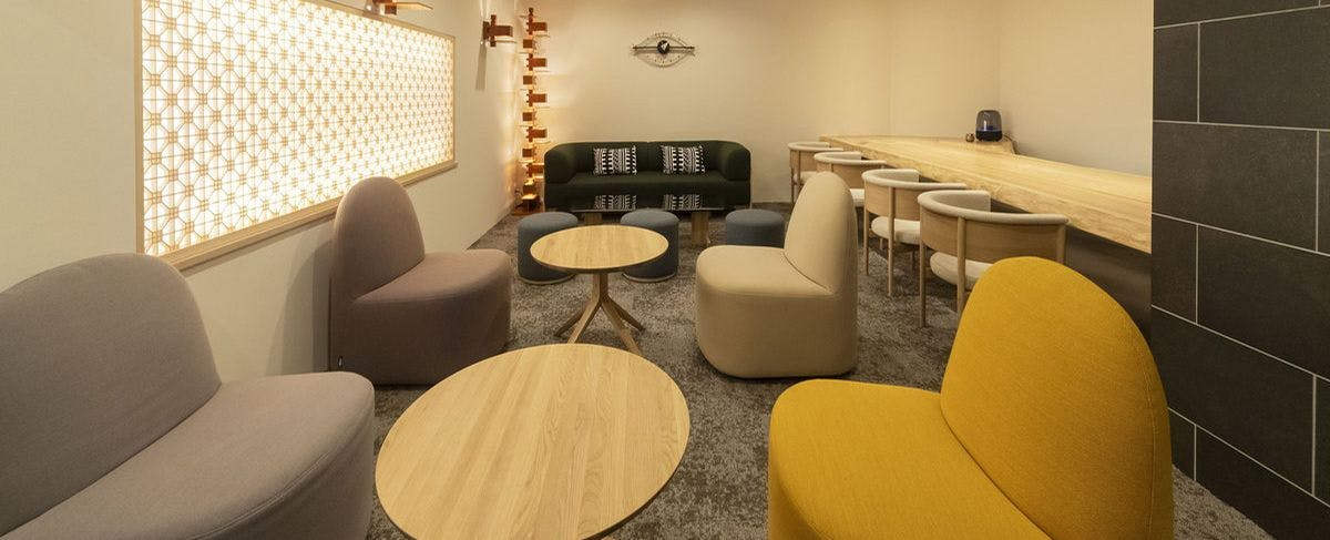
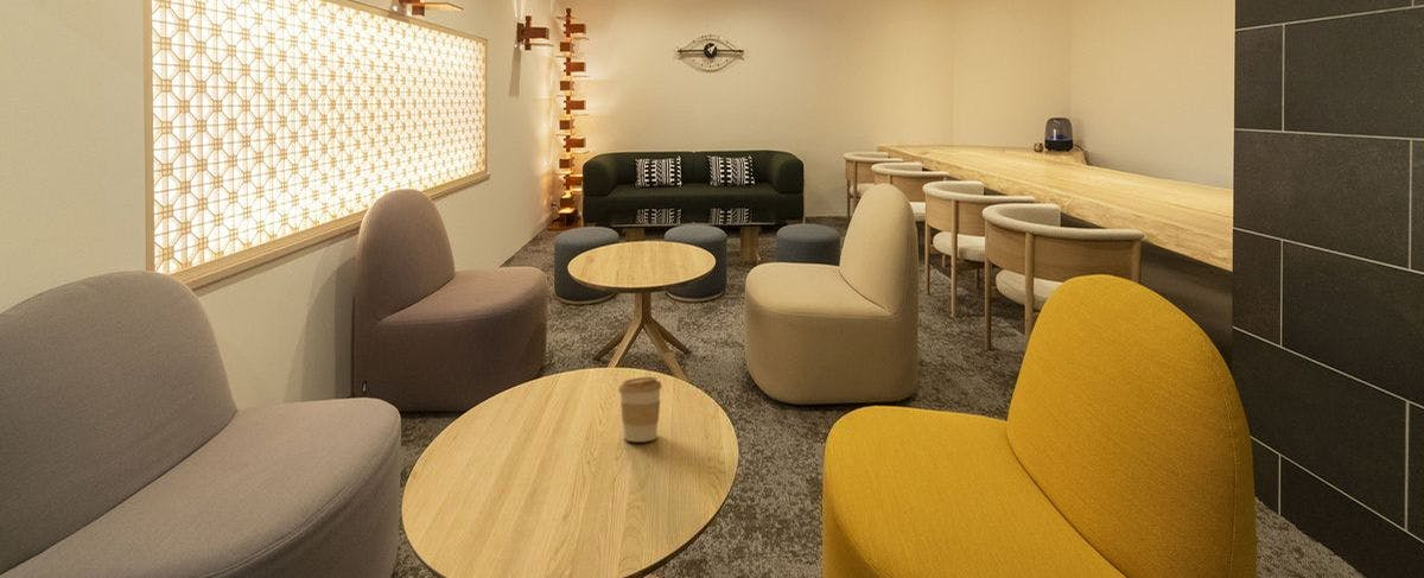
+ coffee cup [617,376,663,443]
